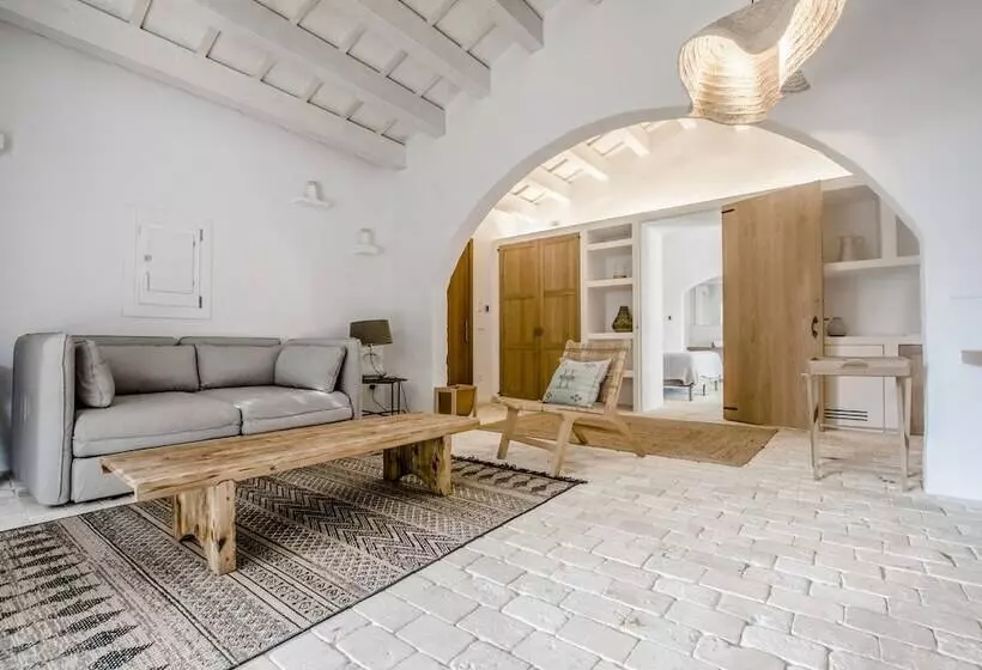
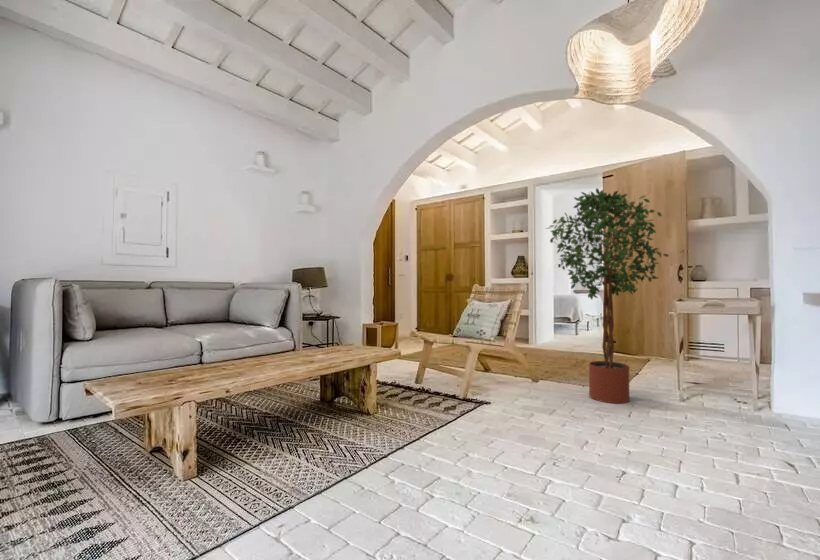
+ potted tree [544,187,670,404]
